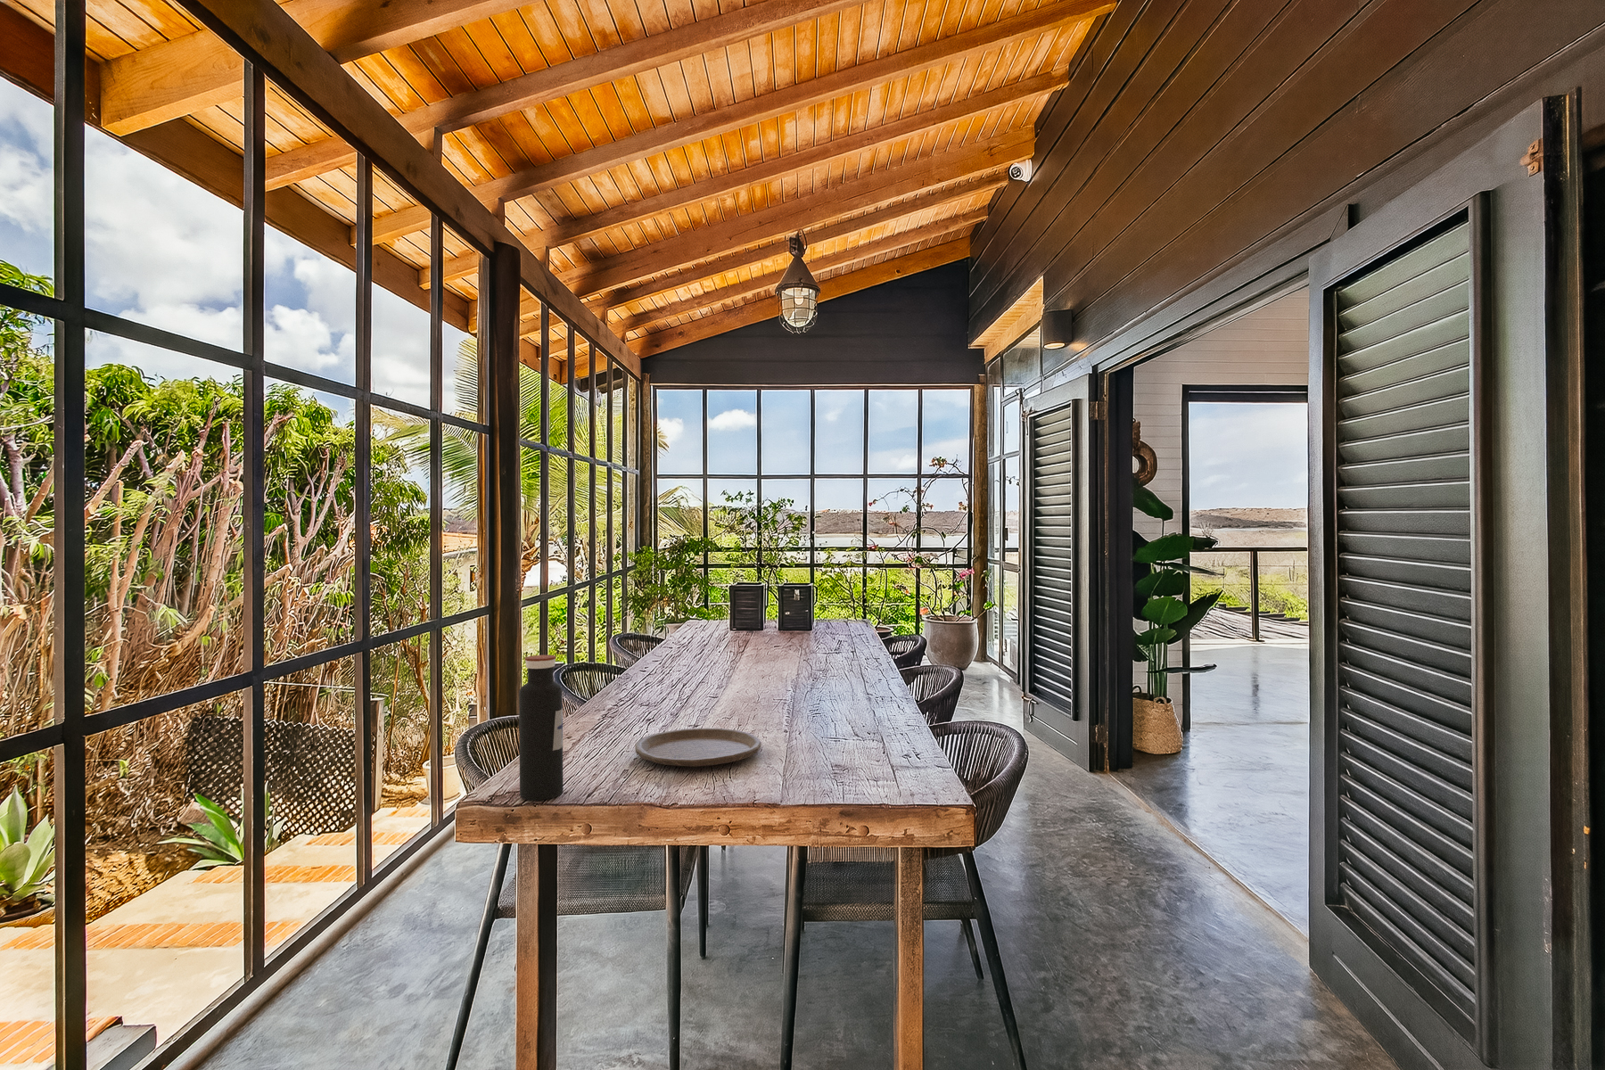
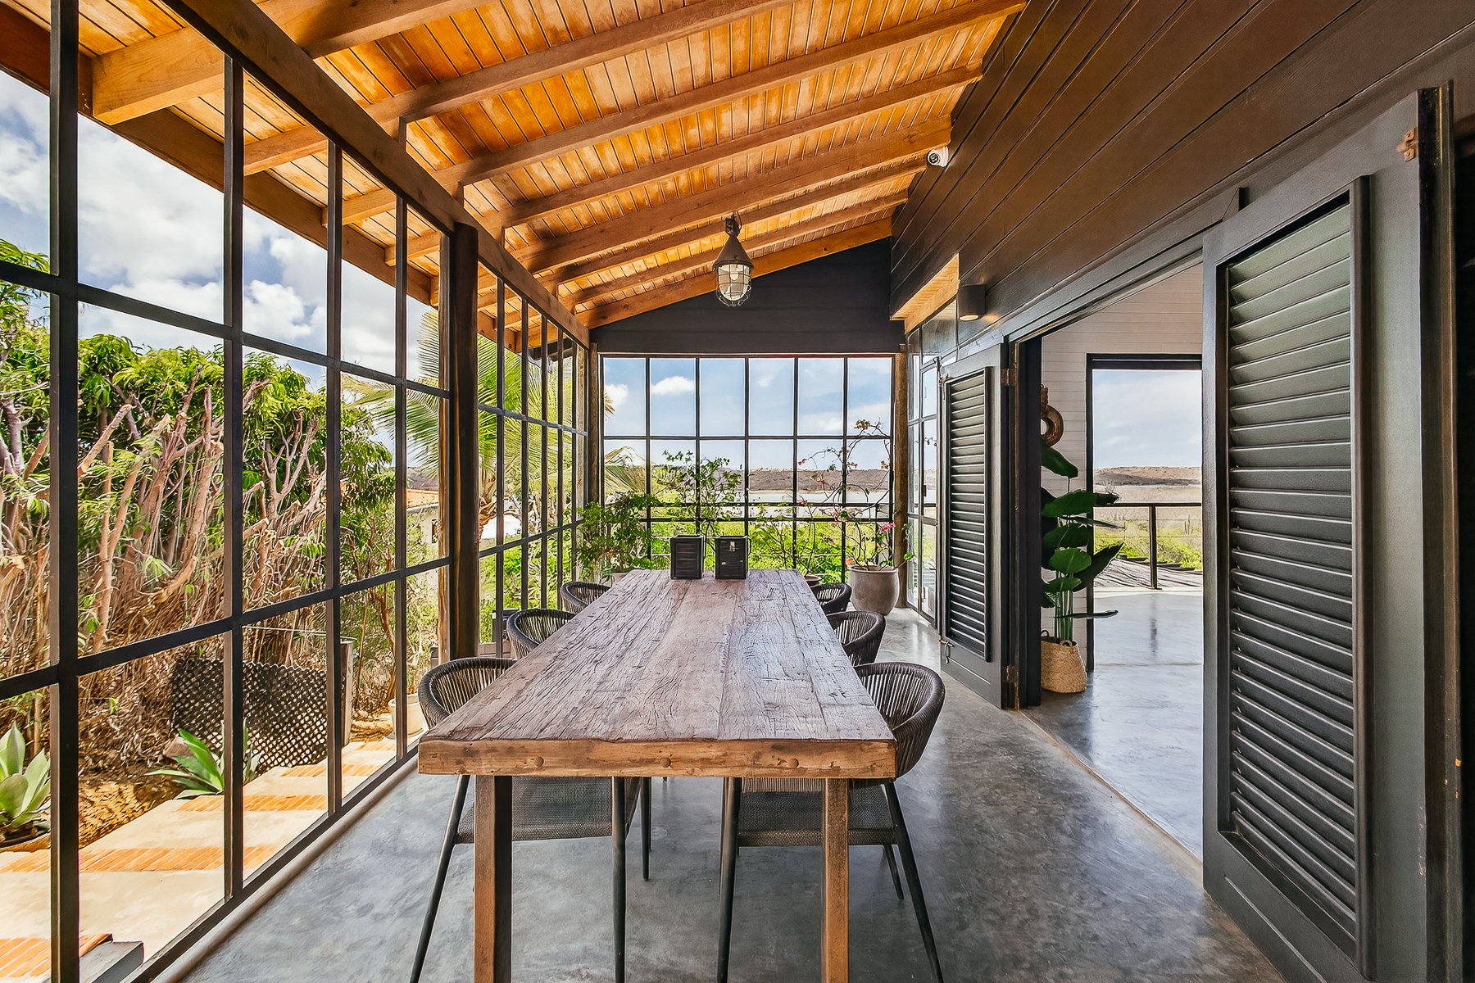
- water bottle [518,654,565,801]
- plate [634,727,762,768]
